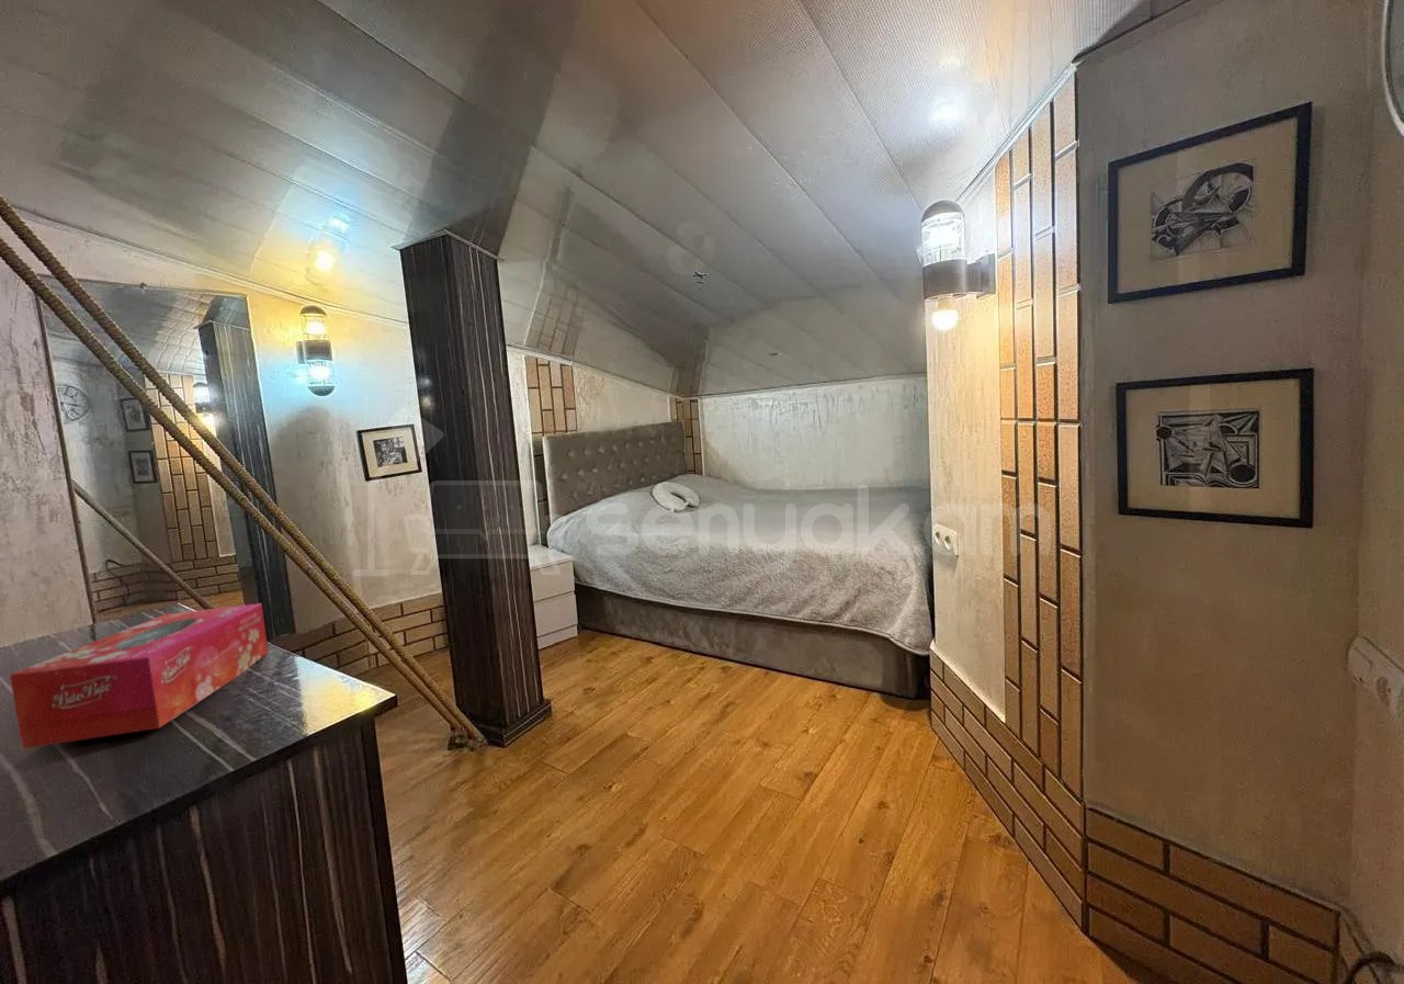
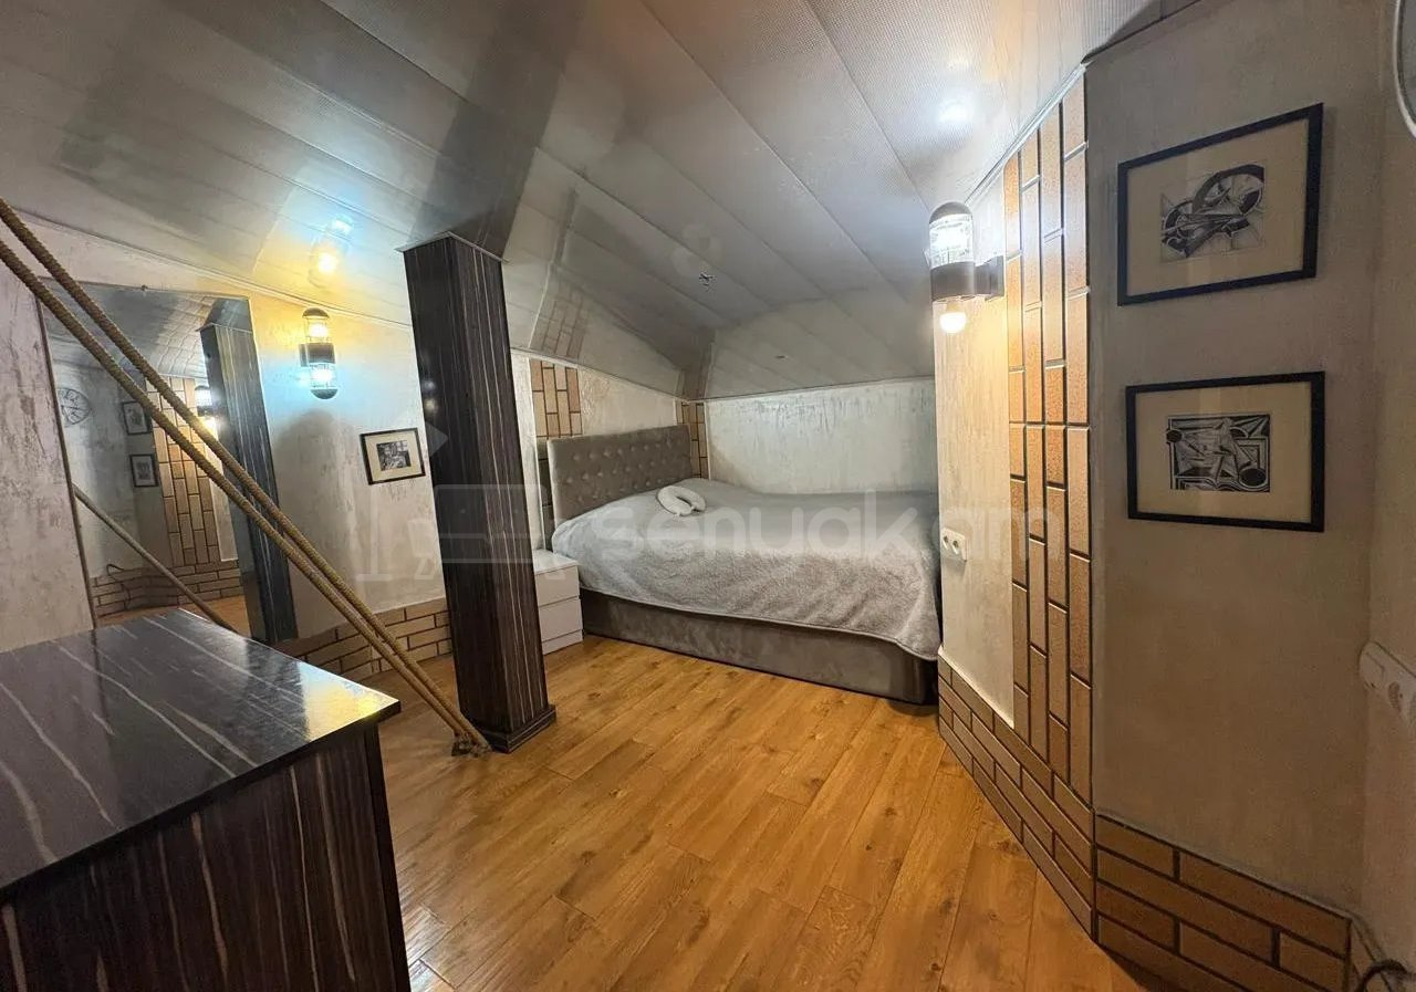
- tissue box [9,602,270,750]
